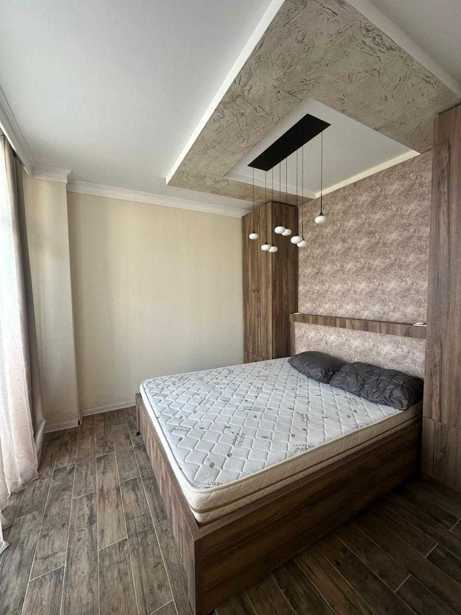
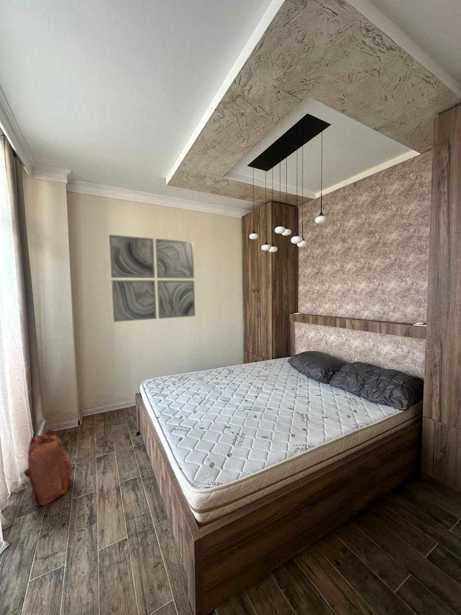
+ wall art [108,234,196,323]
+ backpack [23,428,74,506]
